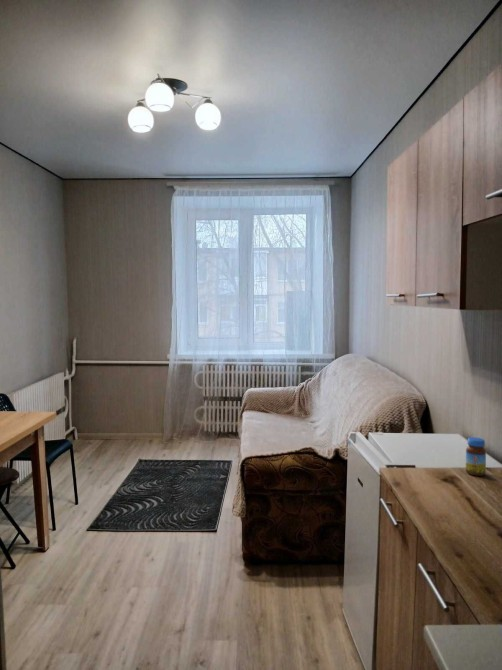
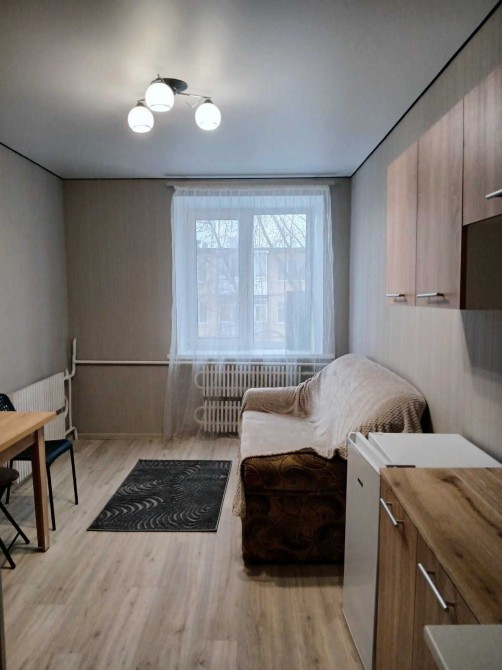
- jar [465,436,487,477]
